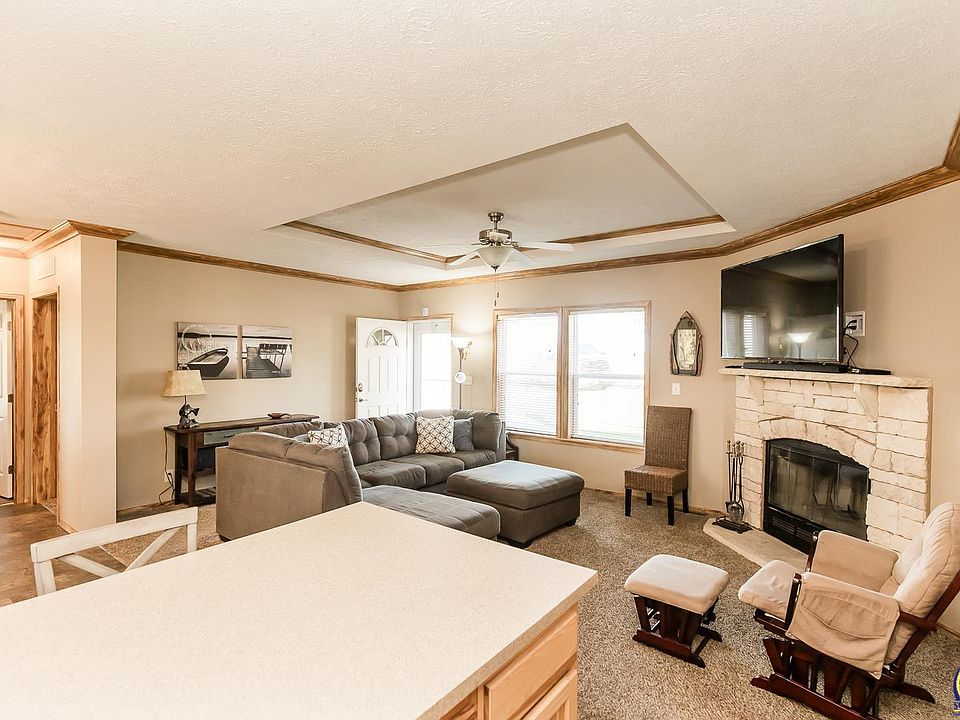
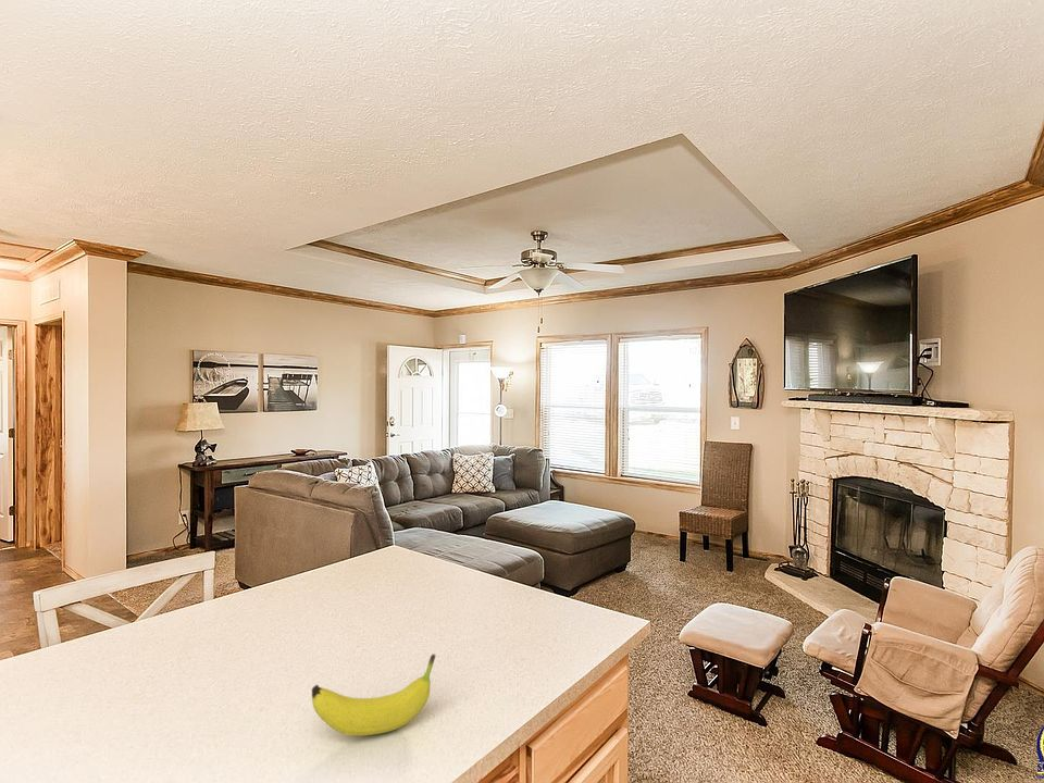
+ fruit [311,654,436,737]
